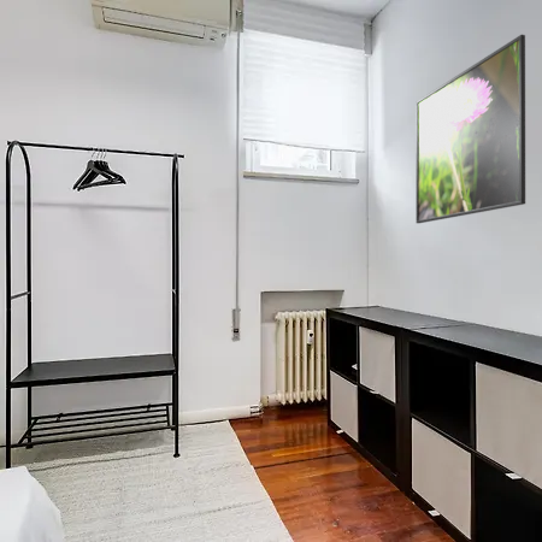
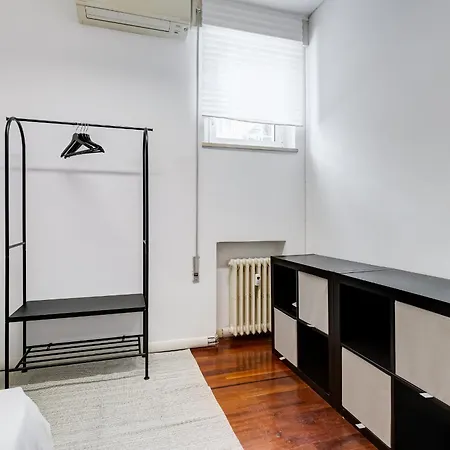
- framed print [414,34,526,224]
